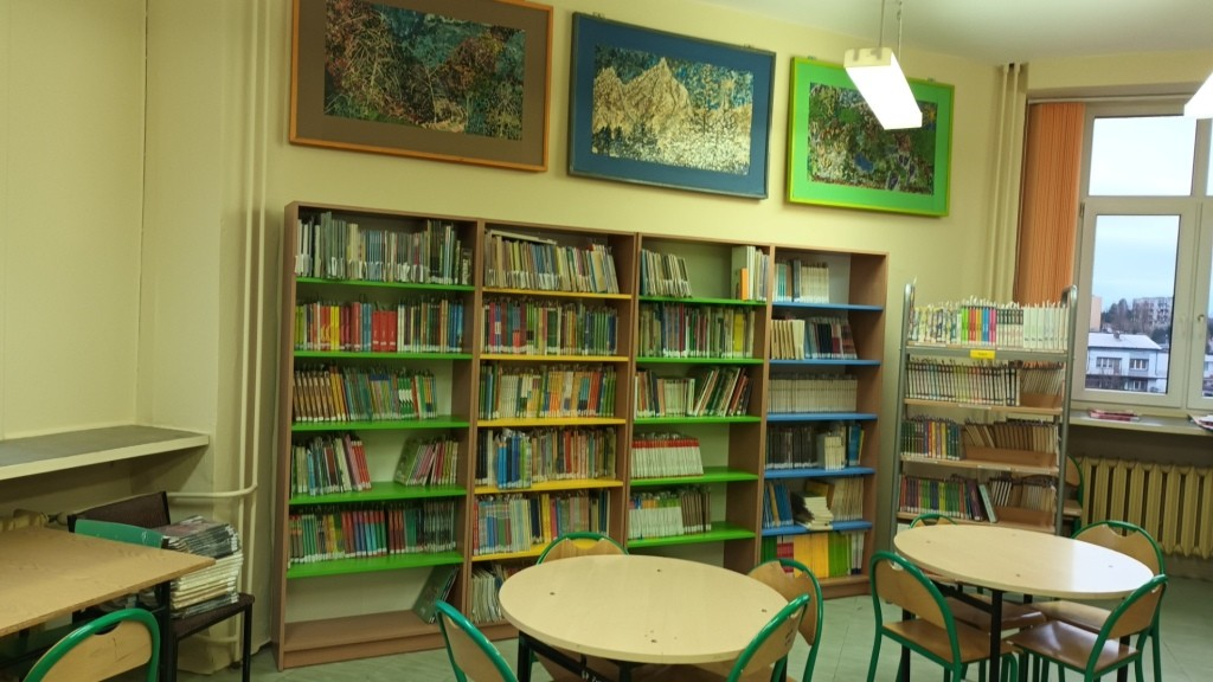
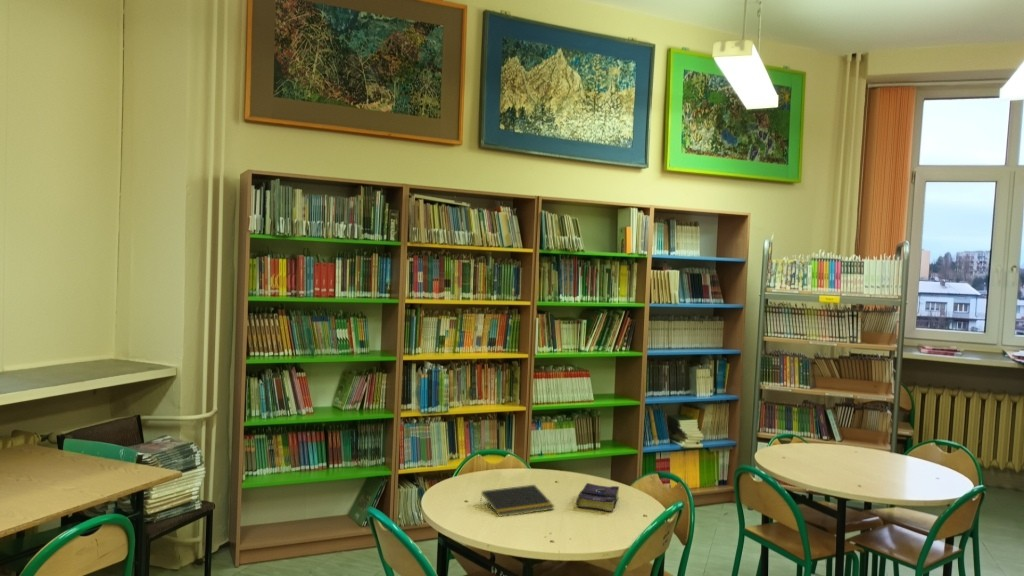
+ notepad [479,484,555,517]
+ book [575,482,620,514]
